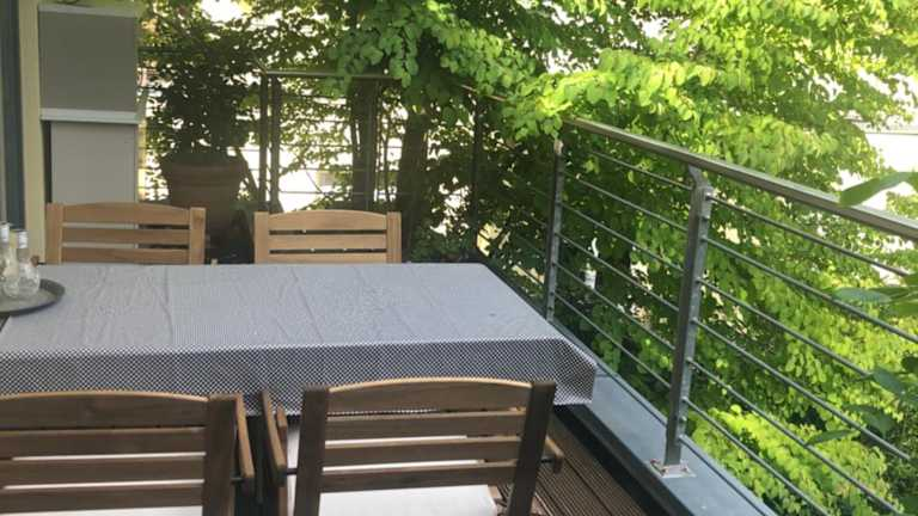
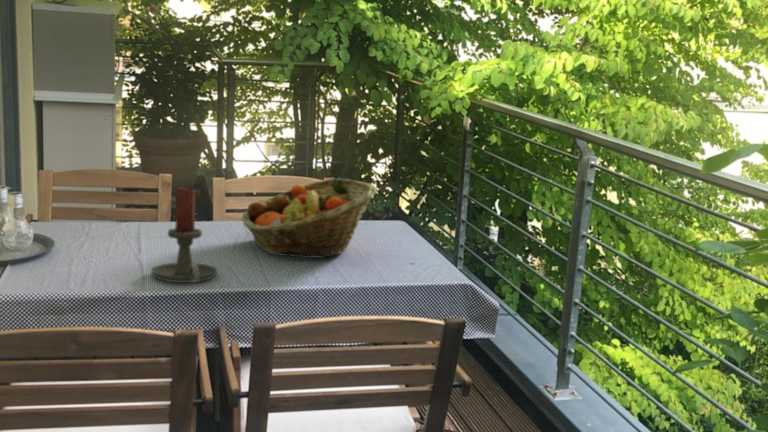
+ candle holder [150,186,219,284]
+ fruit basket [240,177,378,259]
